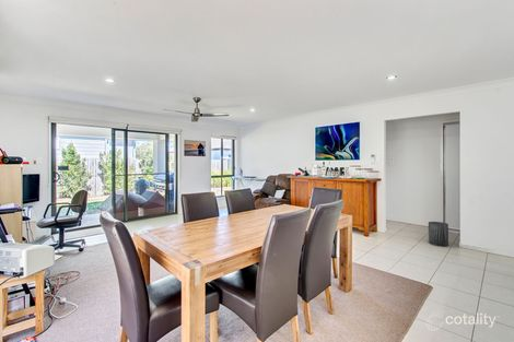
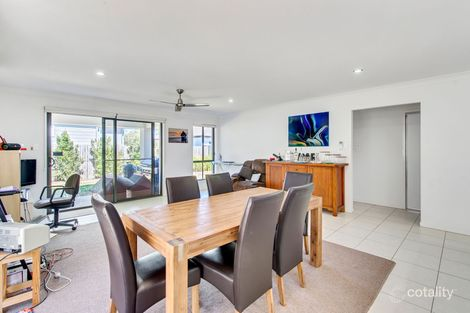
- trash can [428,221,449,247]
